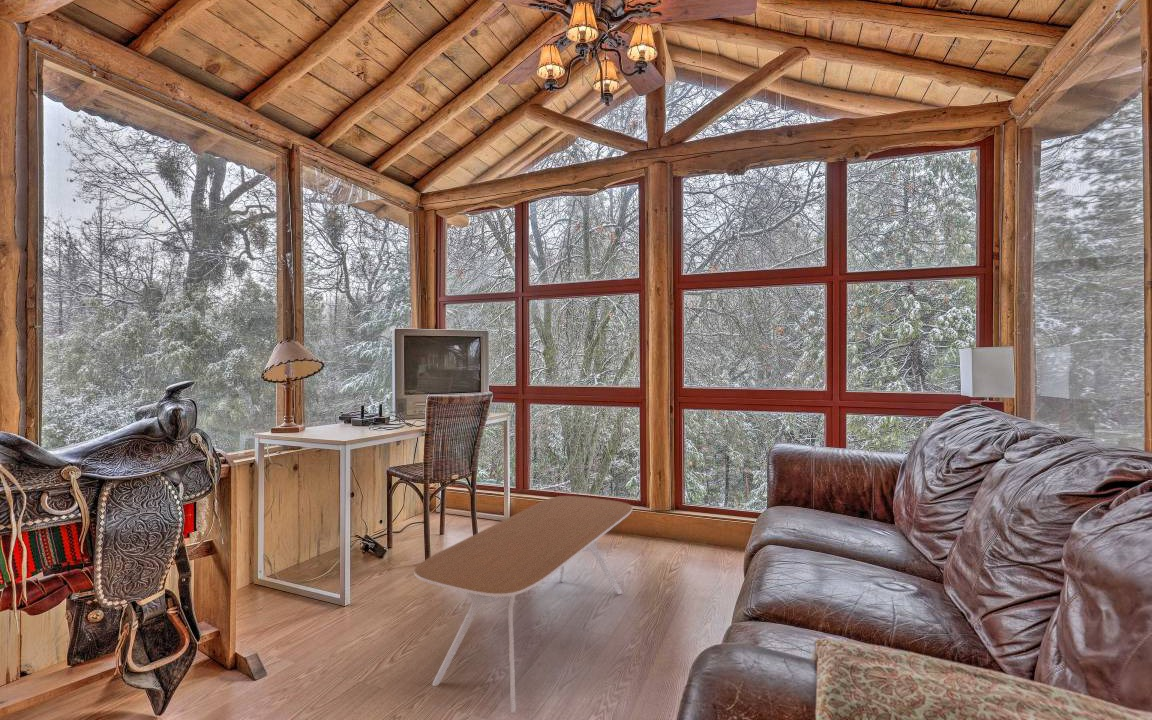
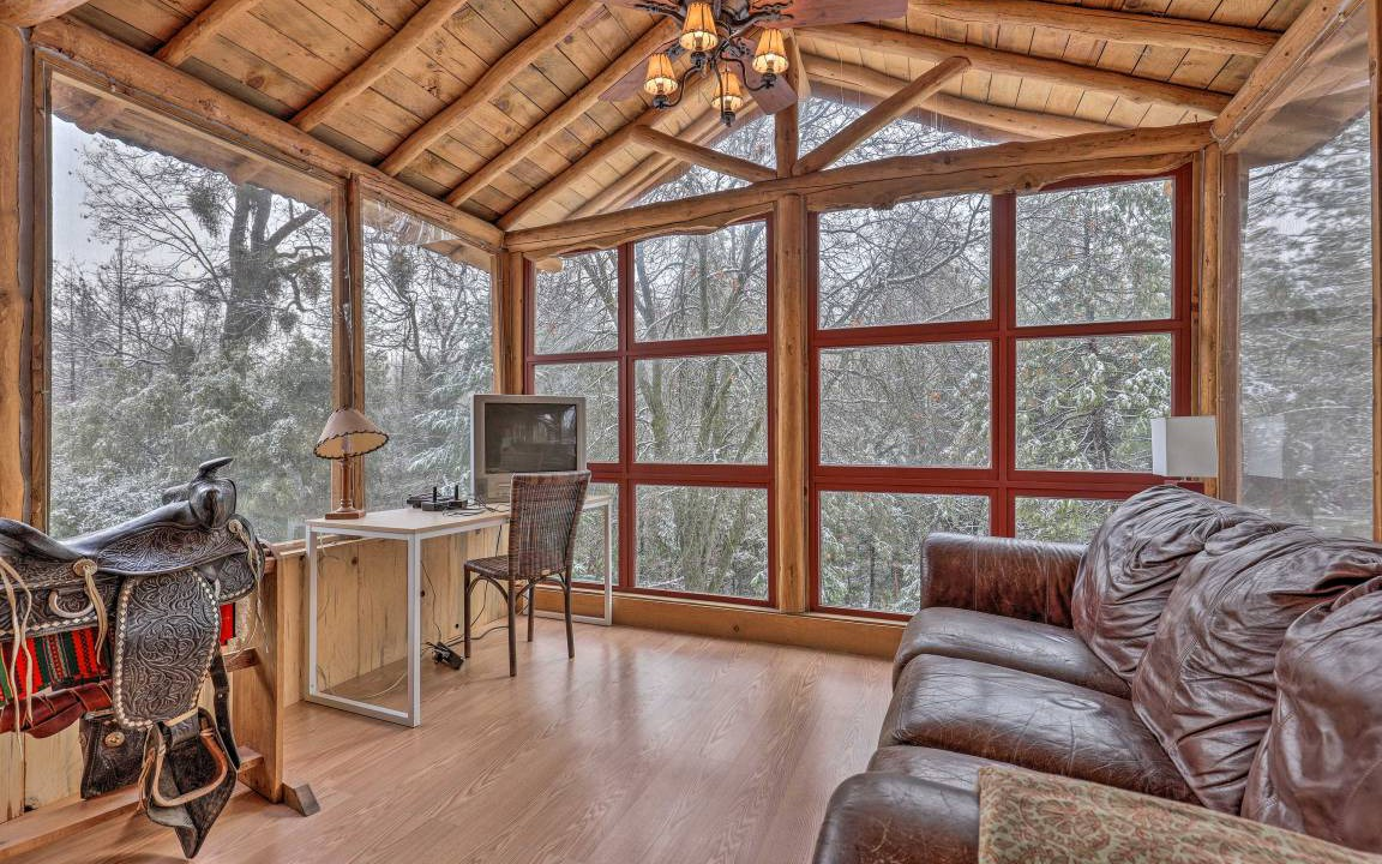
- coffee table [413,495,633,714]
